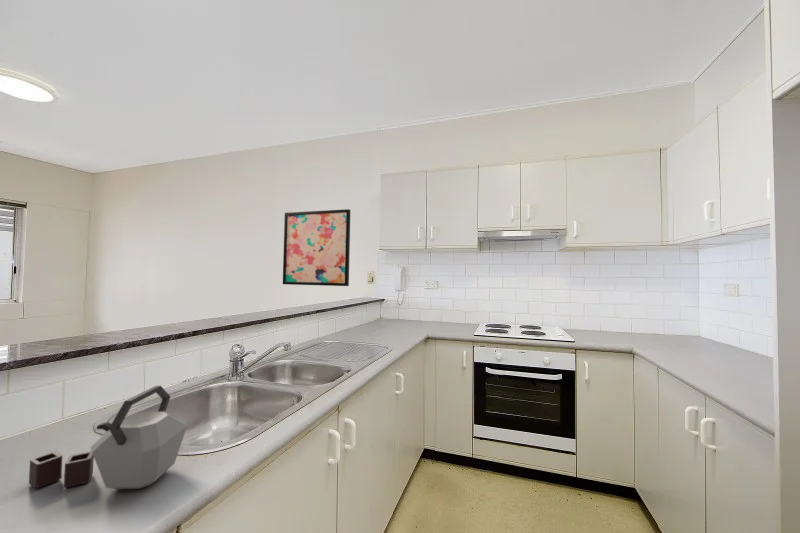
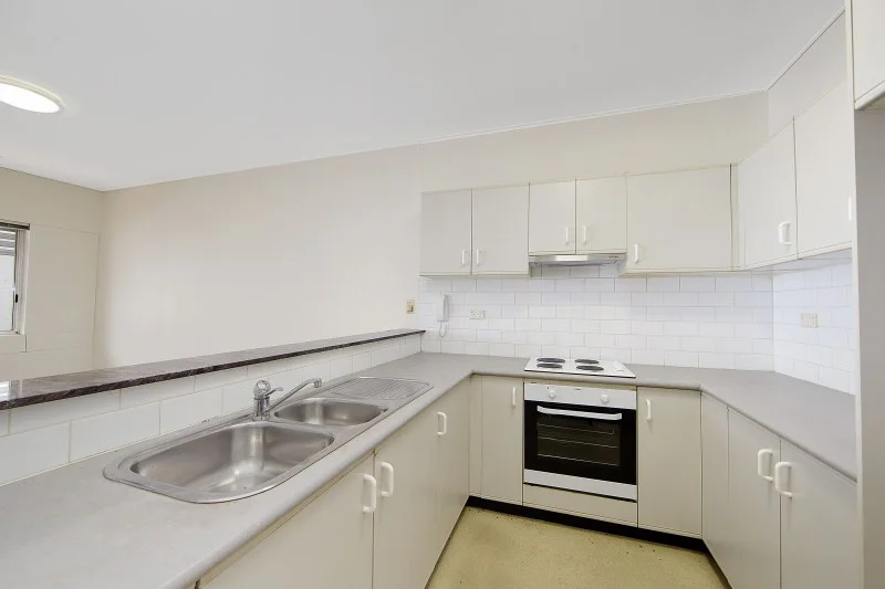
- wall art [282,208,351,287]
- kettle [28,385,188,490]
